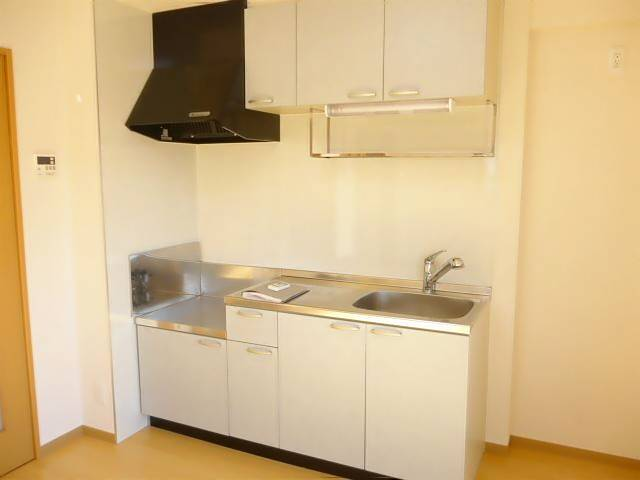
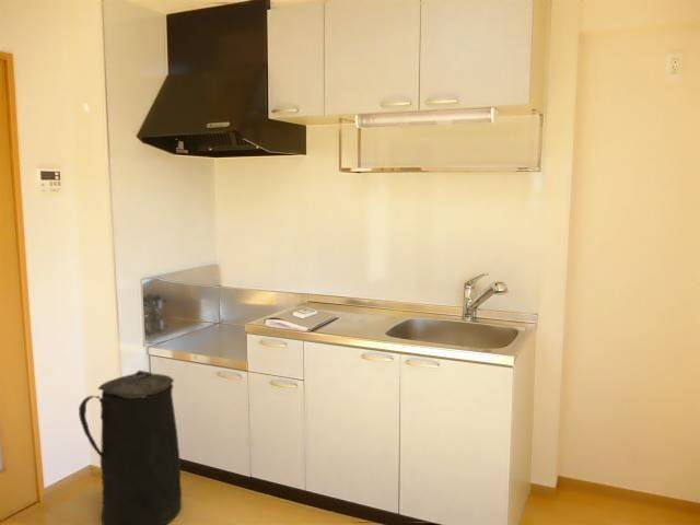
+ trash can [78,369,183,525]
